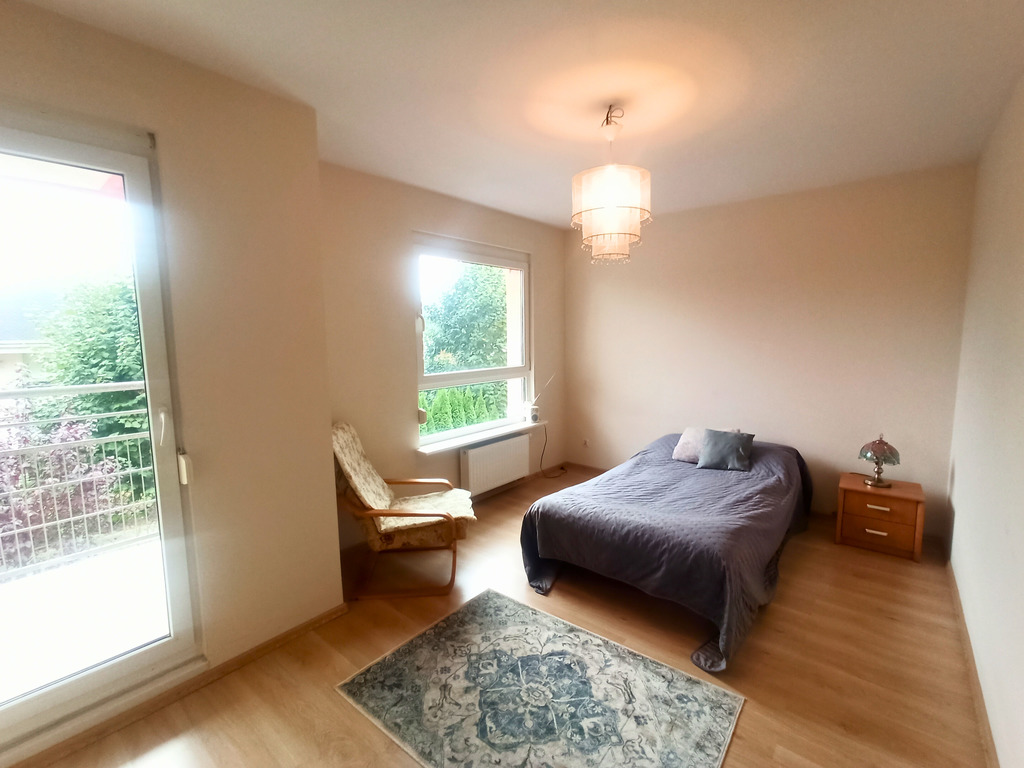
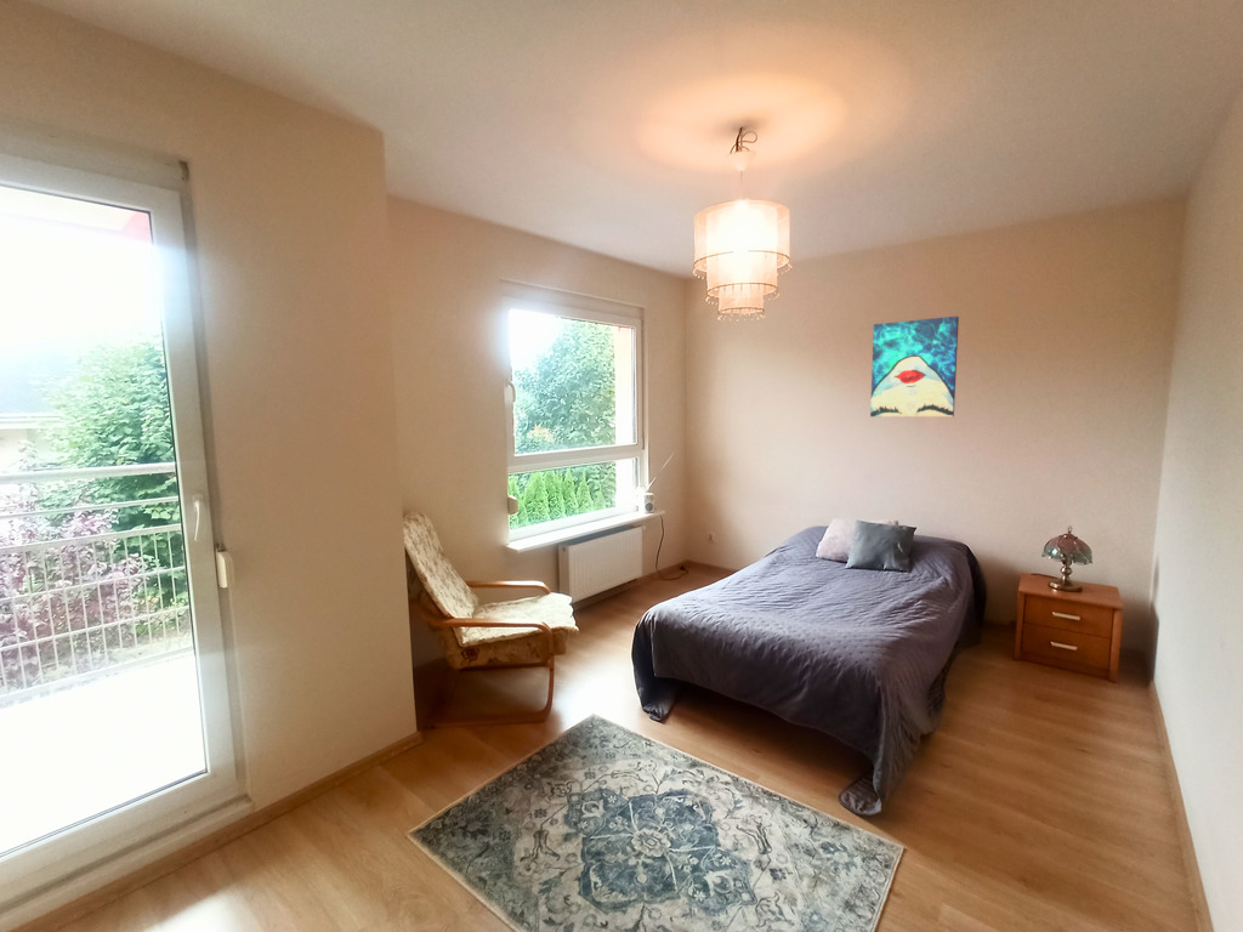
+ wall art [869,316,960,417]
